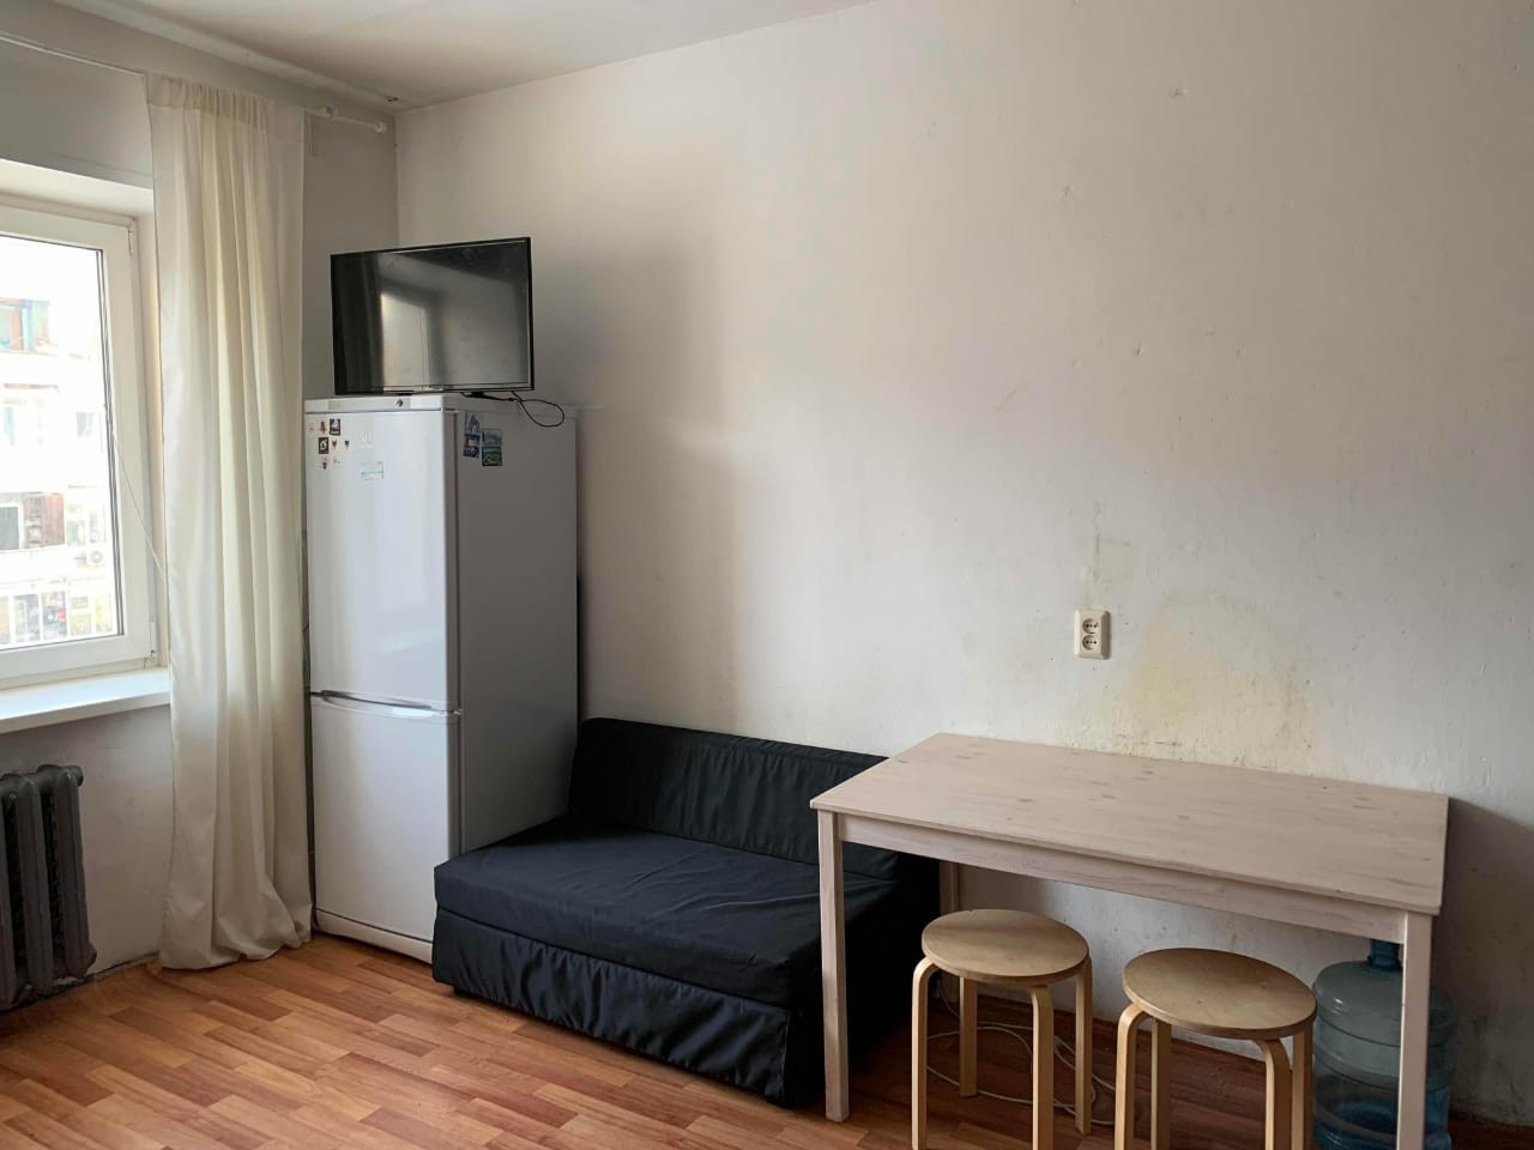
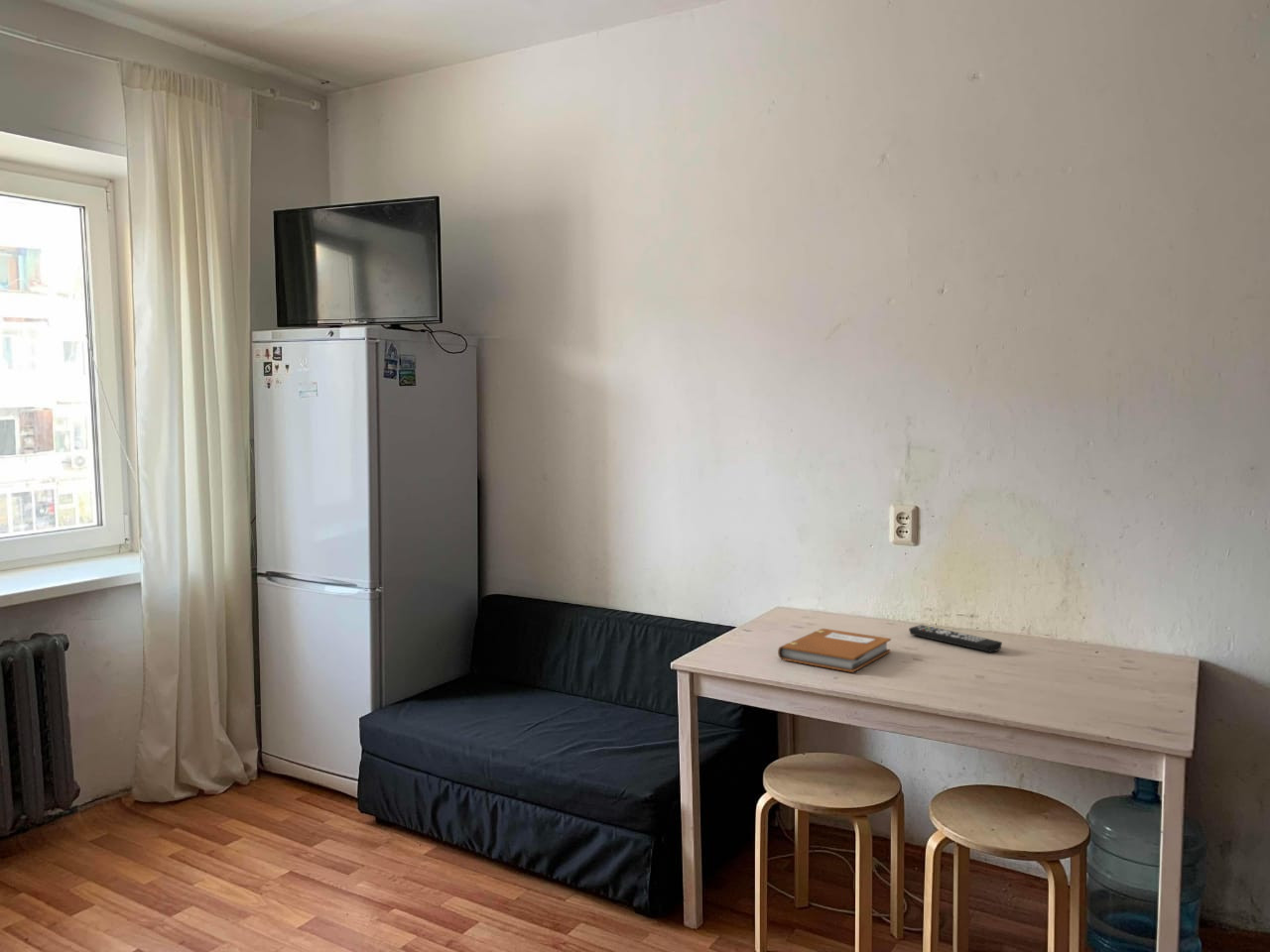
+ remote control [908,624,1003,654]
+ notebook [777,628,892,673]
